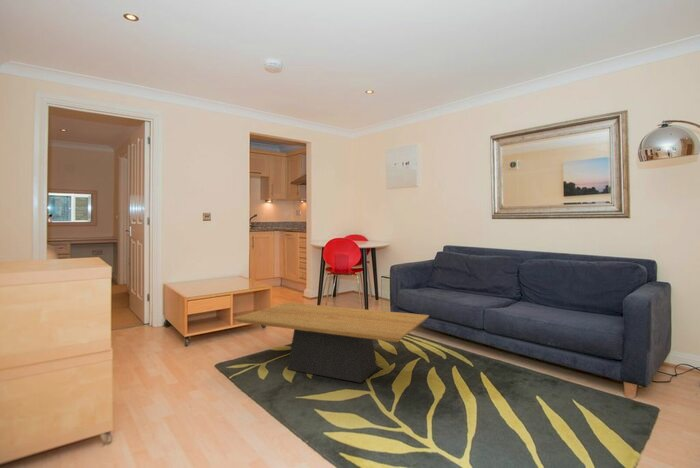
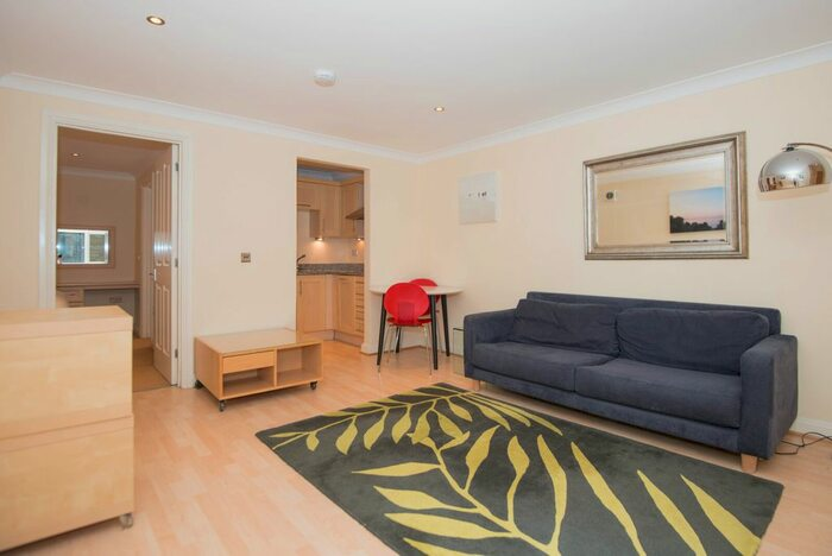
- coffee table [233,302,430,384]
